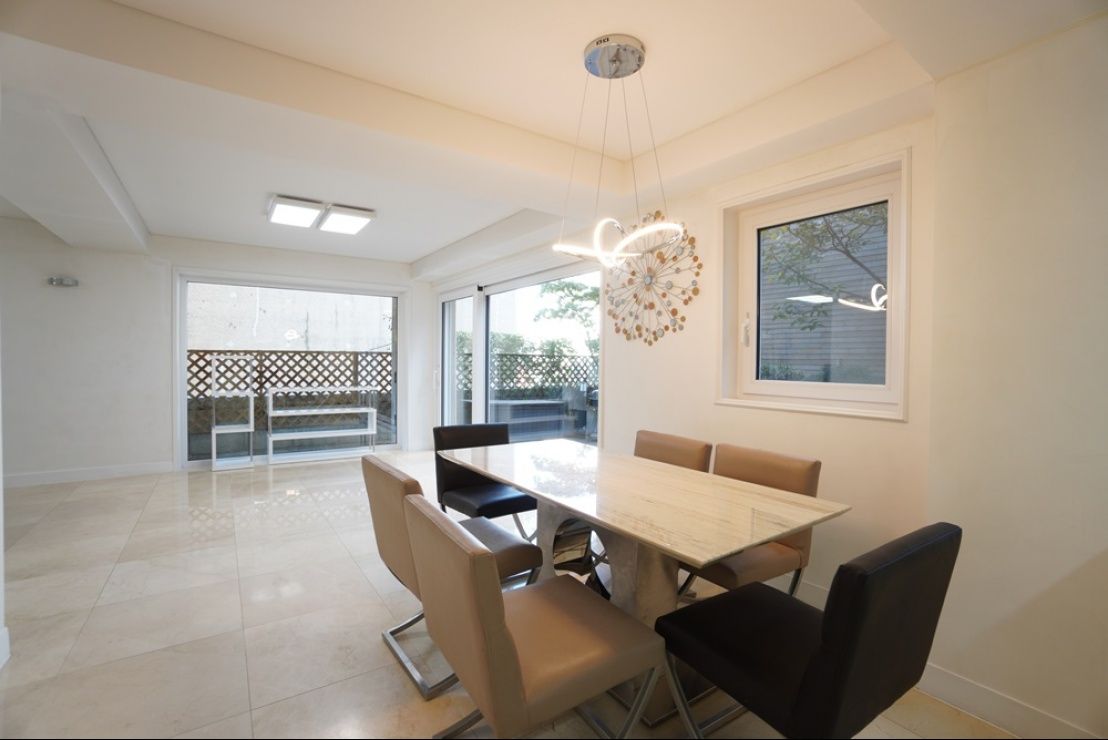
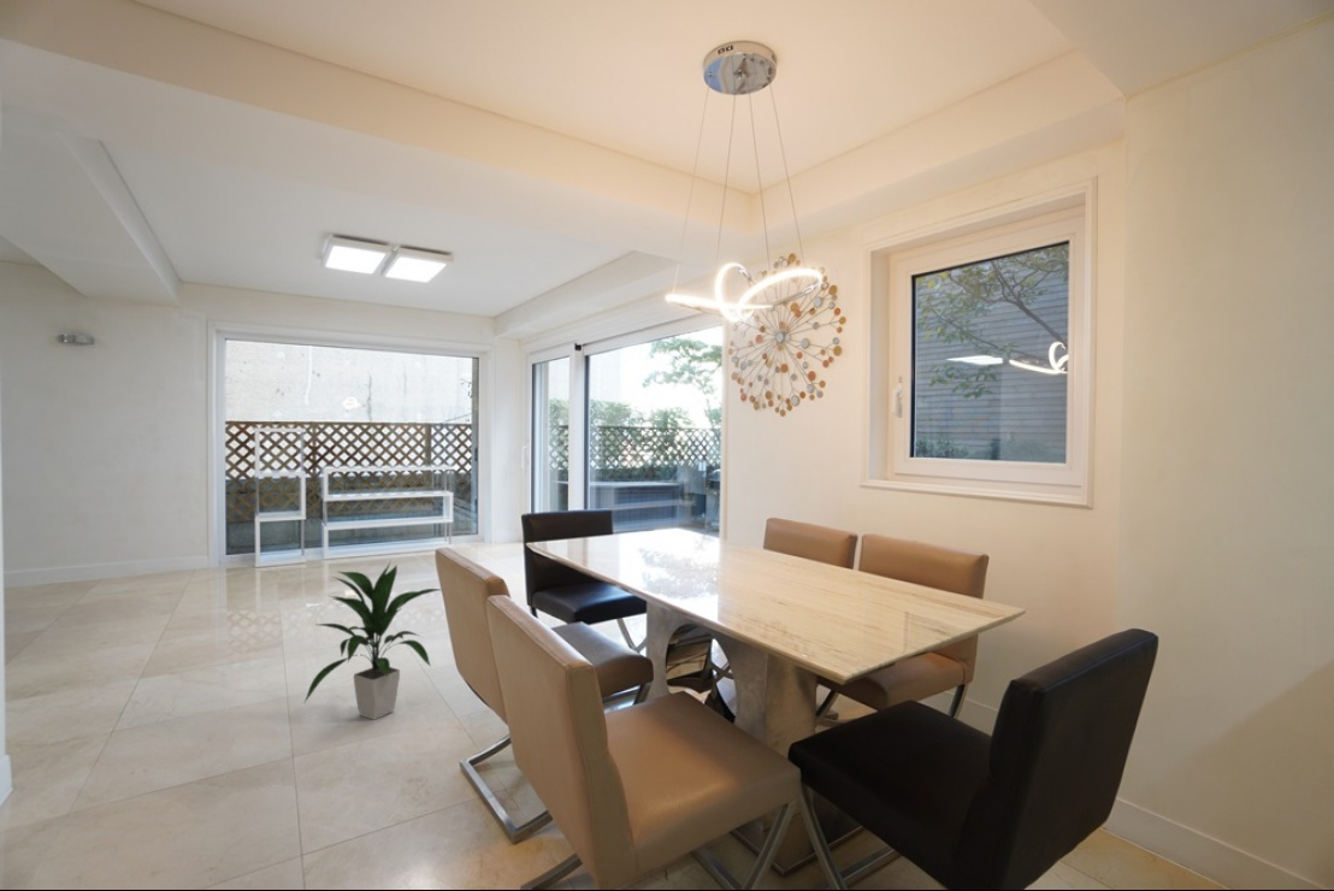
+ indoor plant [303,560,442,721]
